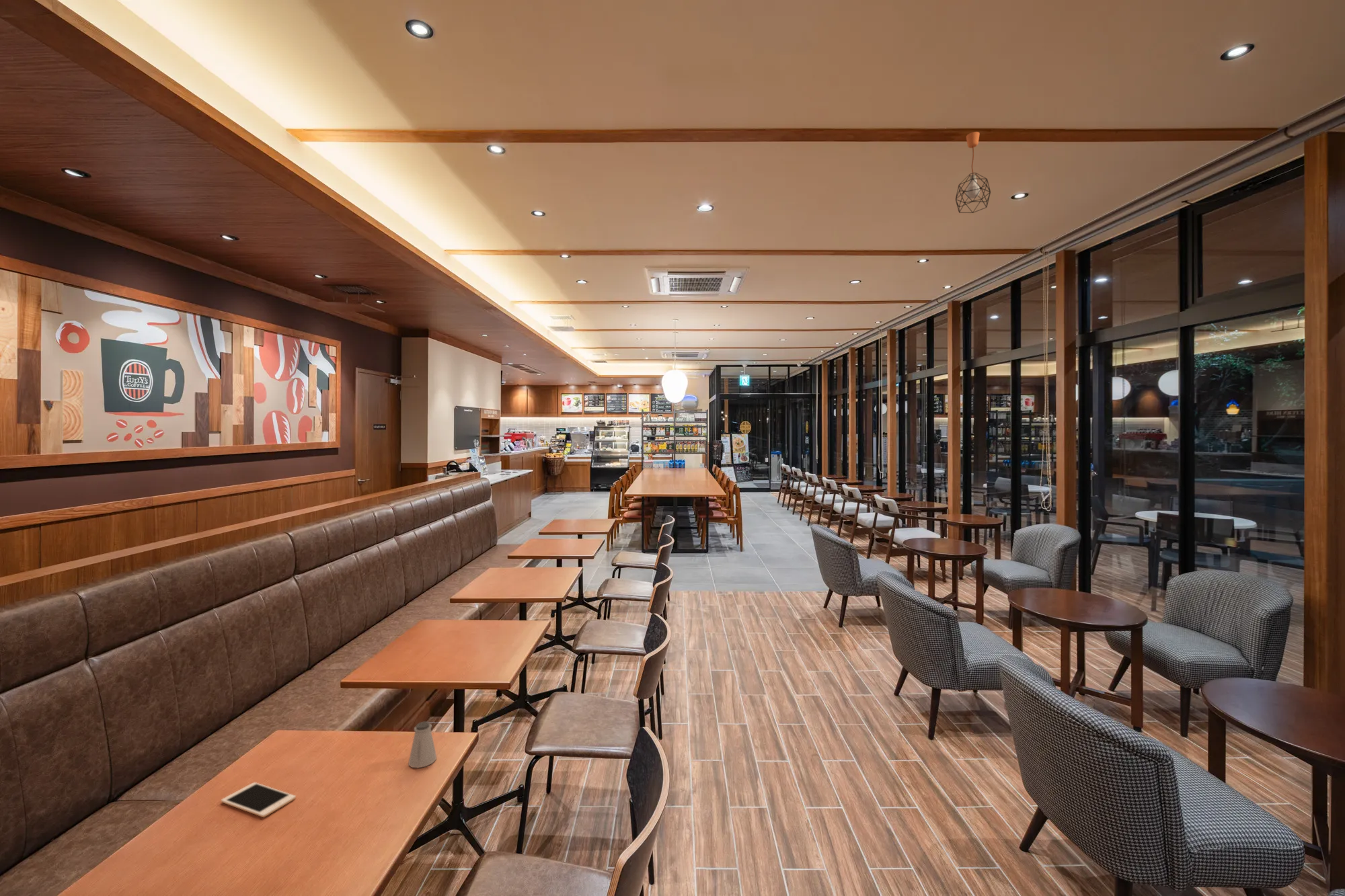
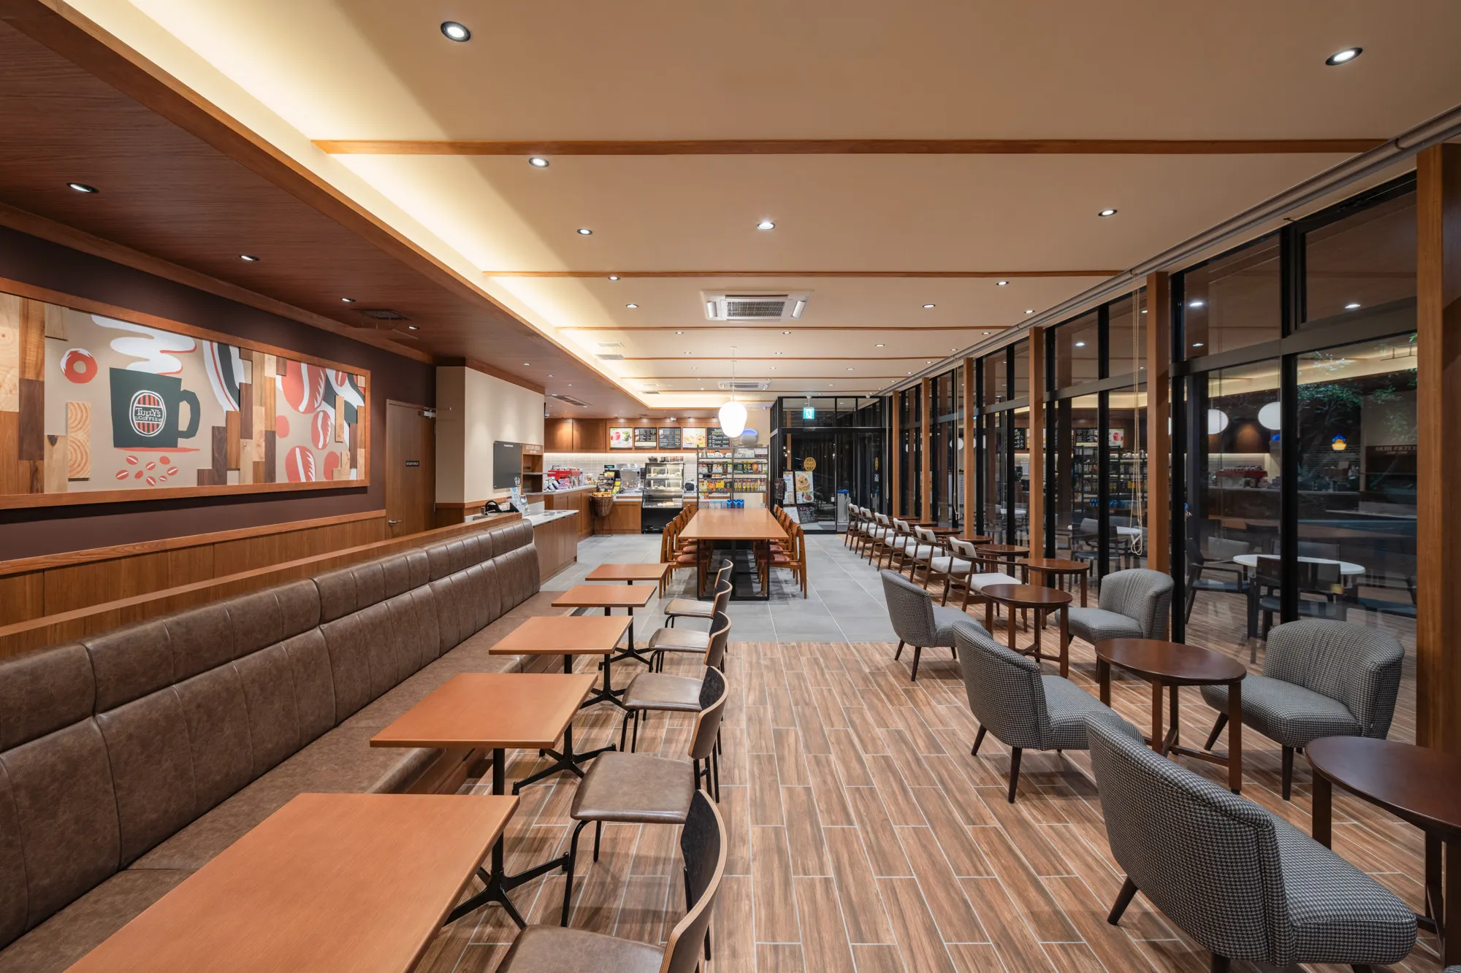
- cell phone [221,782,297,818]
- saltshaker [408,721,437,768]
- pendant light [955,131,991,214]
